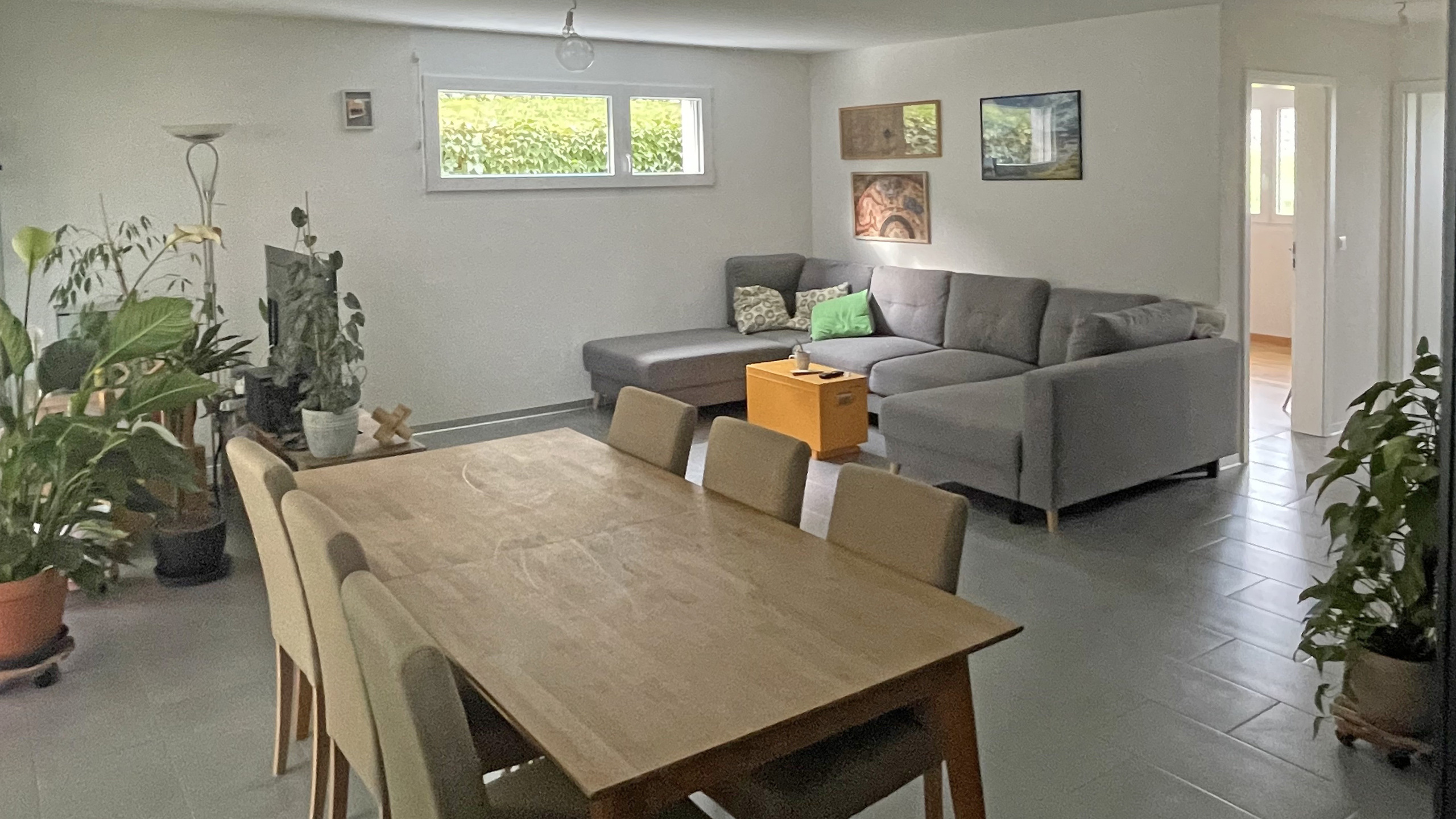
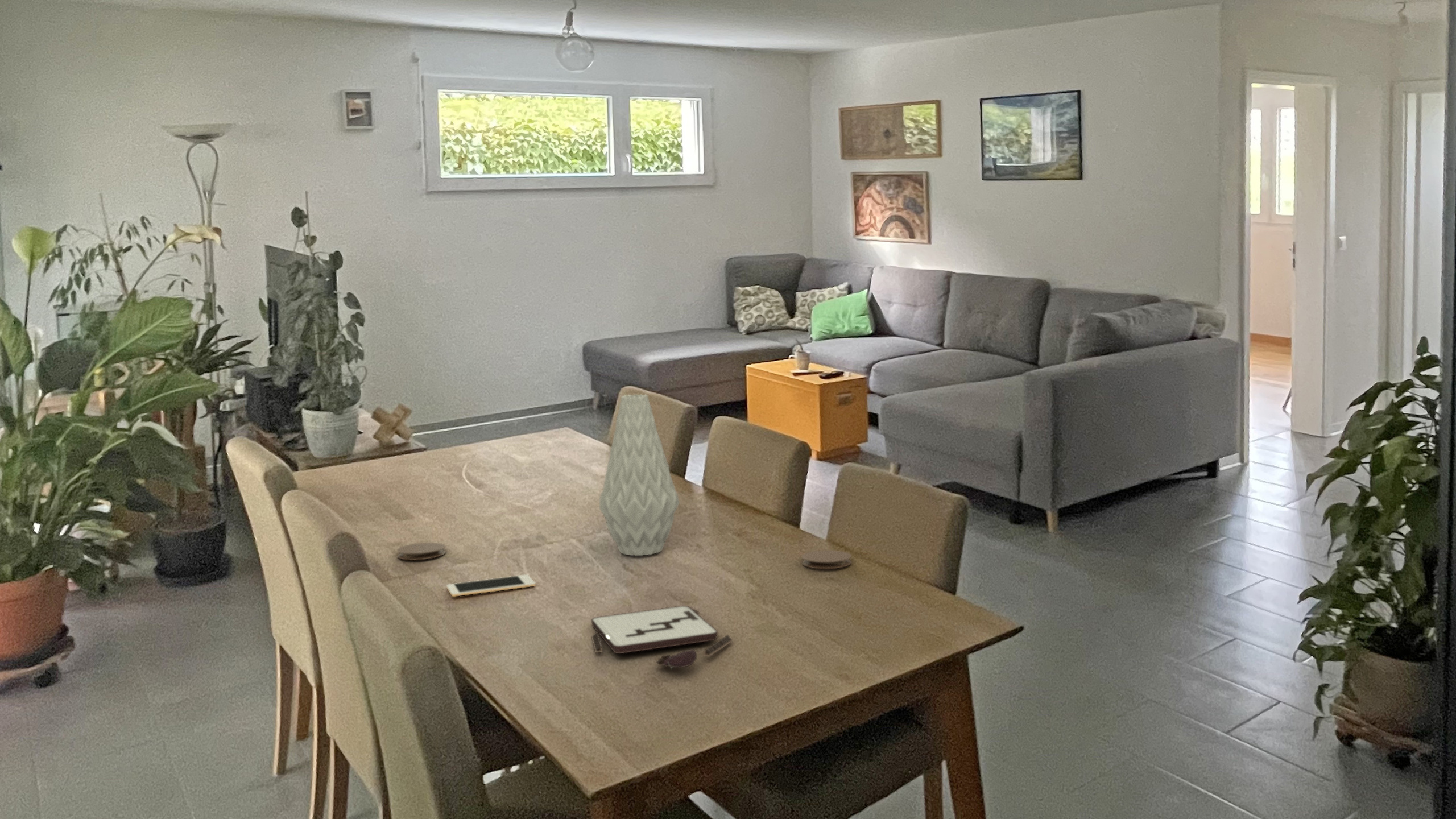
+ coaster [396,542,446,560]
+ cell phone [446,574,536,597]
+ coaster [801,549,852,569]
+ board game [591,605,733,669]
+ vase [599,394,680,556]
